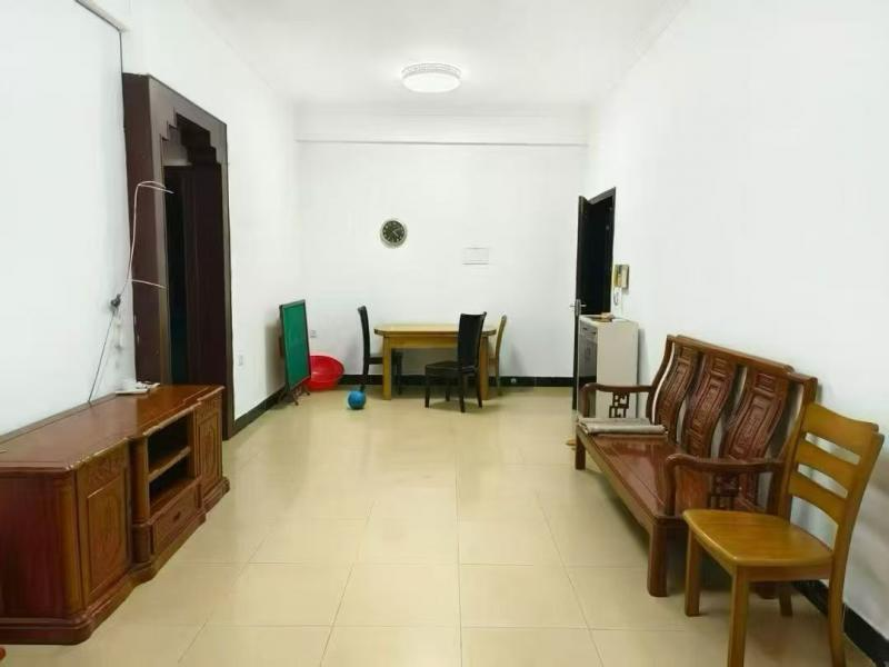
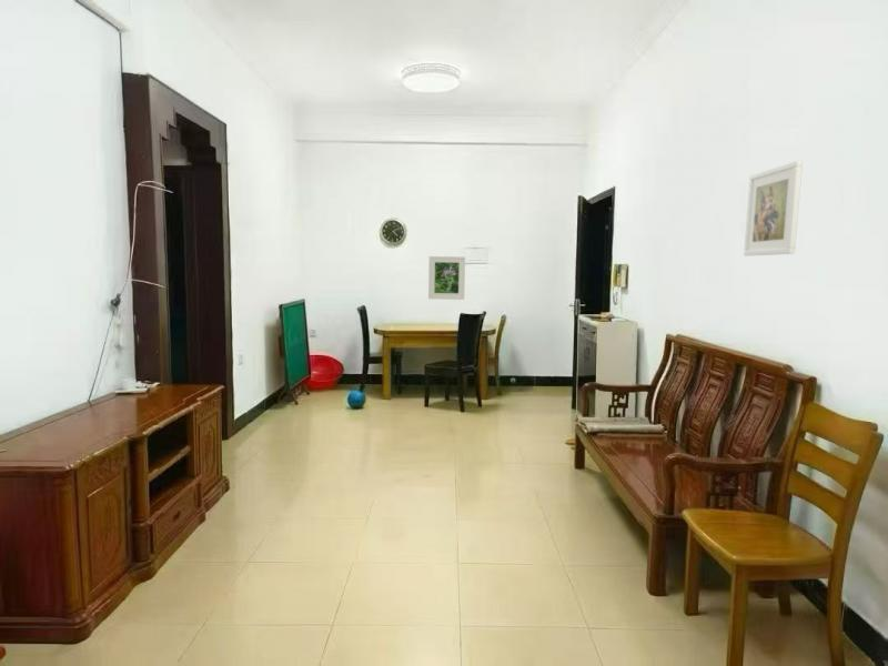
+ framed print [427,255,466,301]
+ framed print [743,160,804,256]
